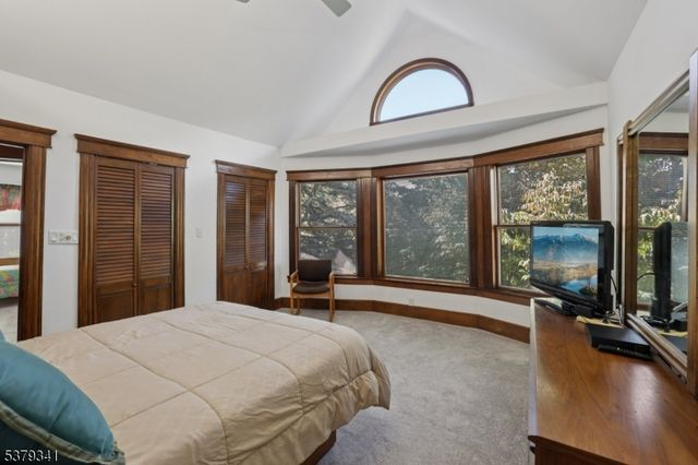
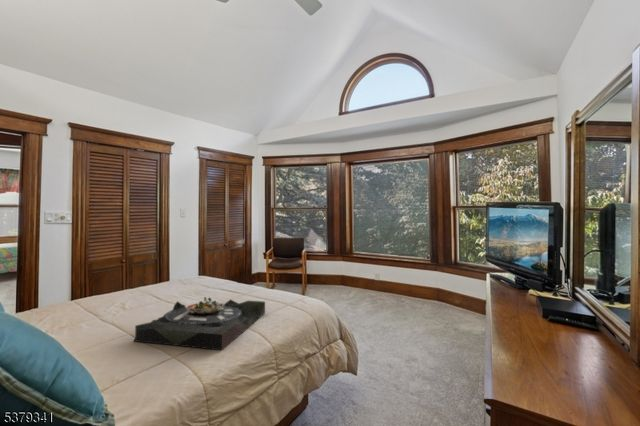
+ serving tray [133,296,266,352]
